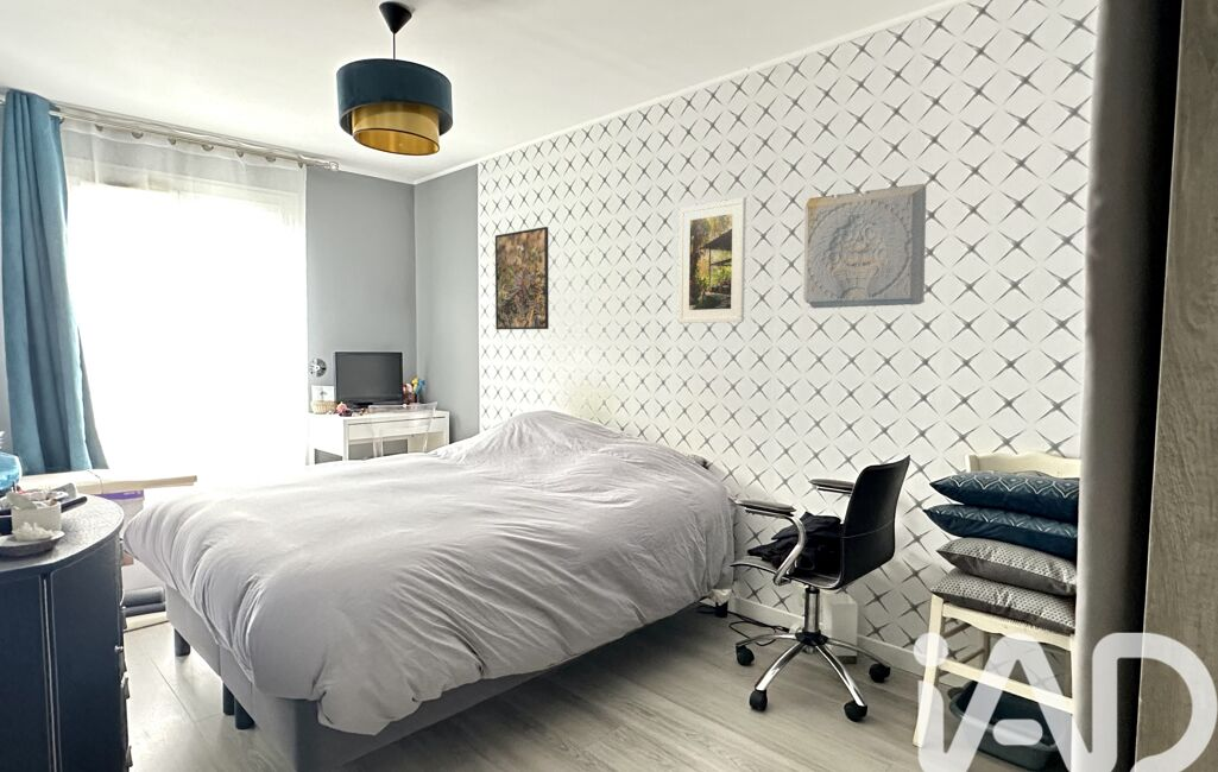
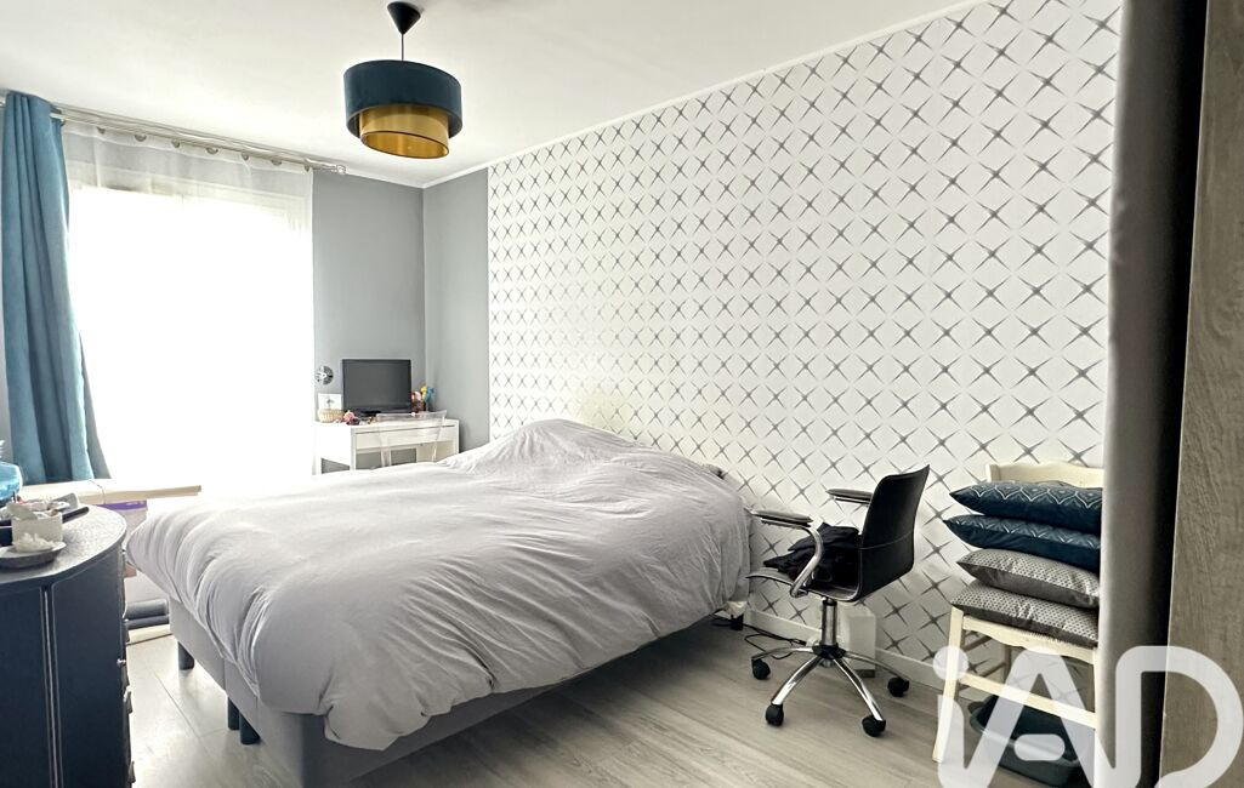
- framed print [494,226,550,330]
- decorative wall panel [802,183,928,310]
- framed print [677,197,747,324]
